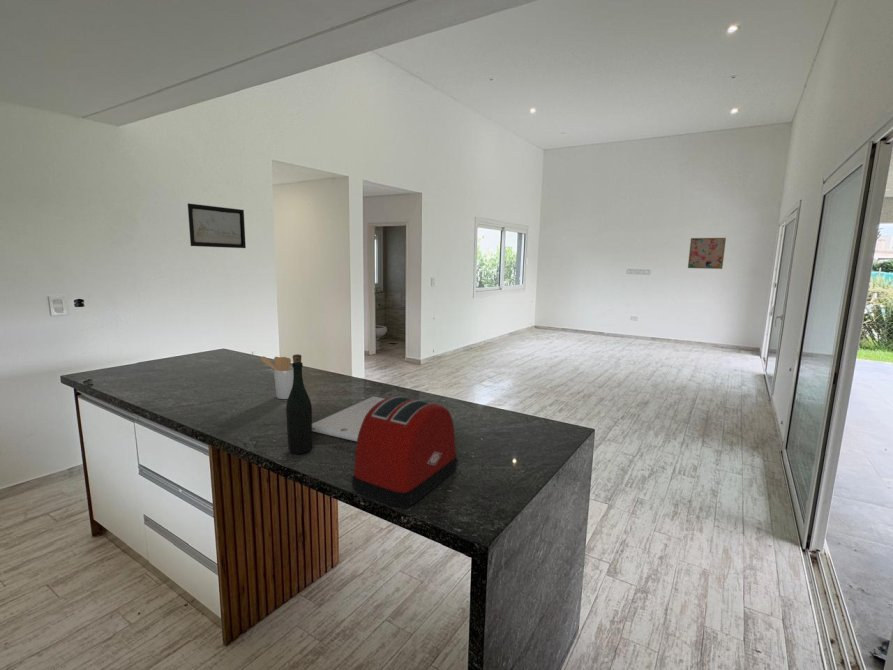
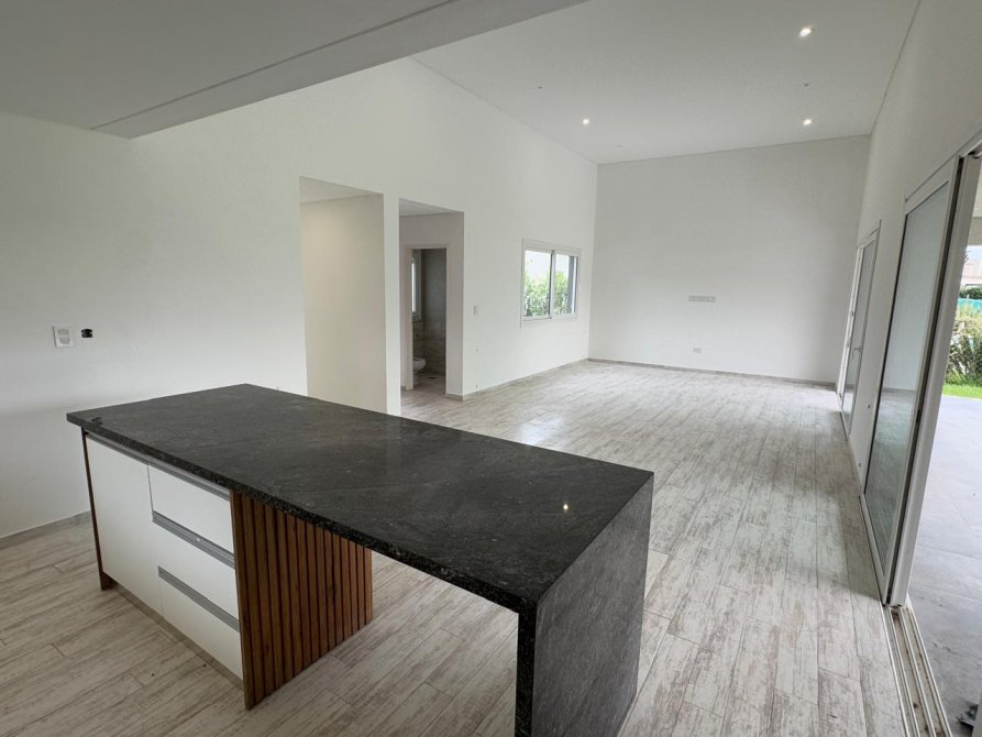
- utensil holder [260,355,294,400]
- bottle [285,353,313,455]
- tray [312,396,385,442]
- toaster [351,395,458,509]
- wall art [187,202,247,249]
- wall art [687,237,727,270]
